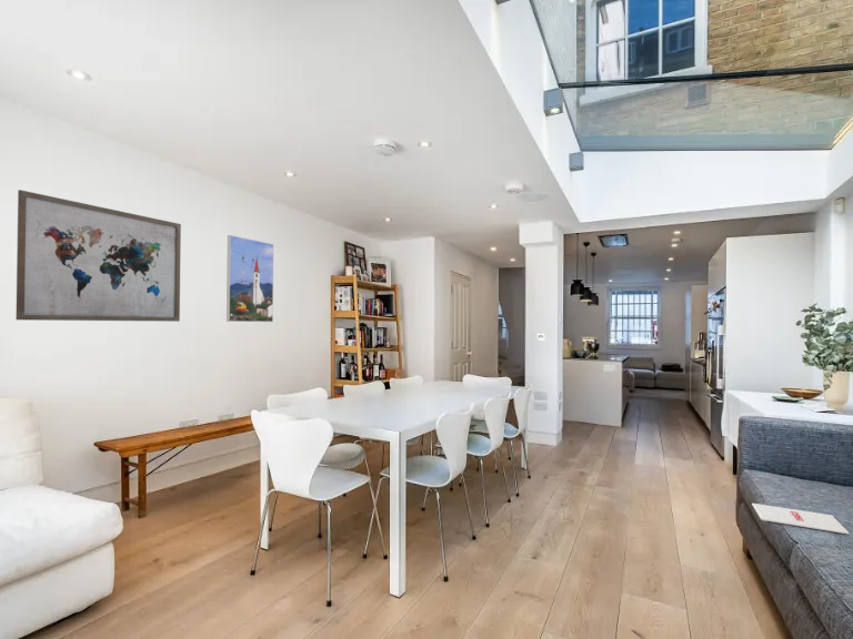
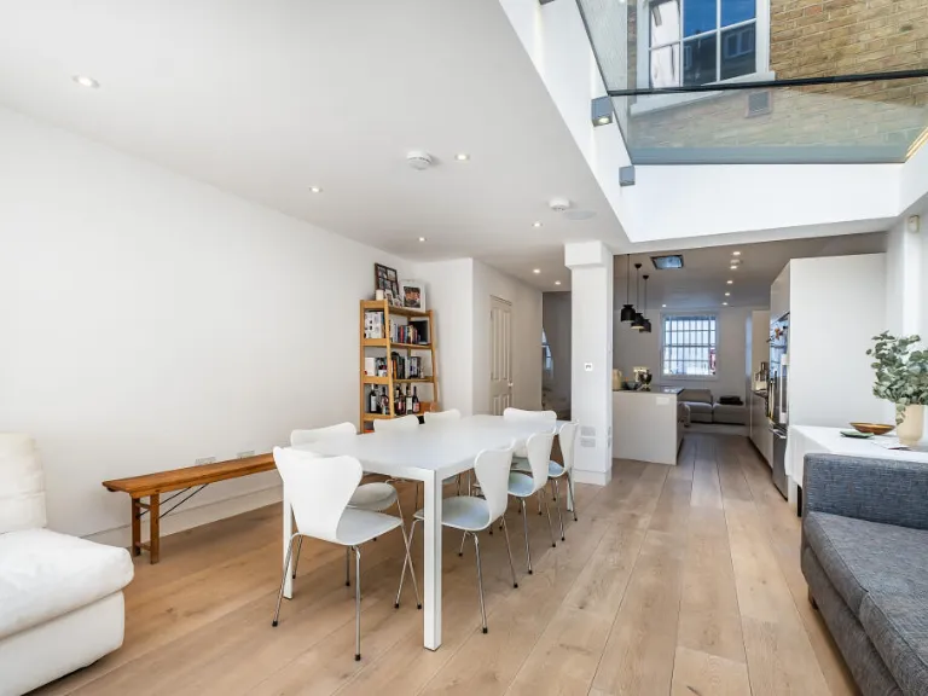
- magazine [751,503,850,536]
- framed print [225,234,274,323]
- wall art [14,189,182,323]
